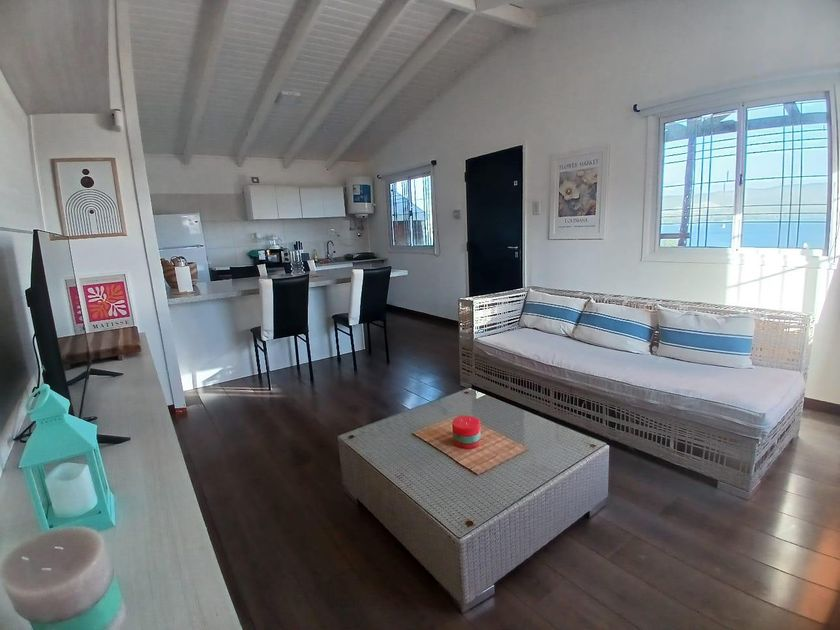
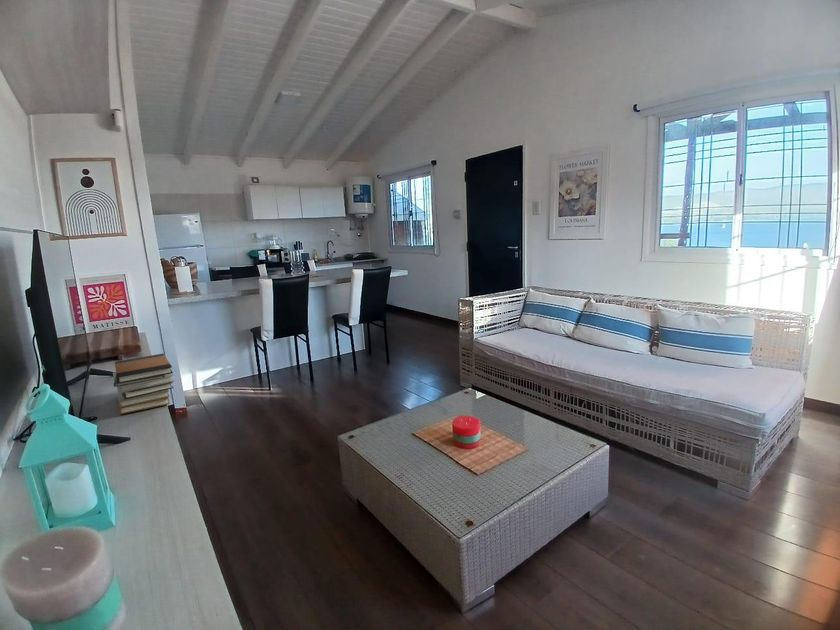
+ book stack [112,353,175,415]
